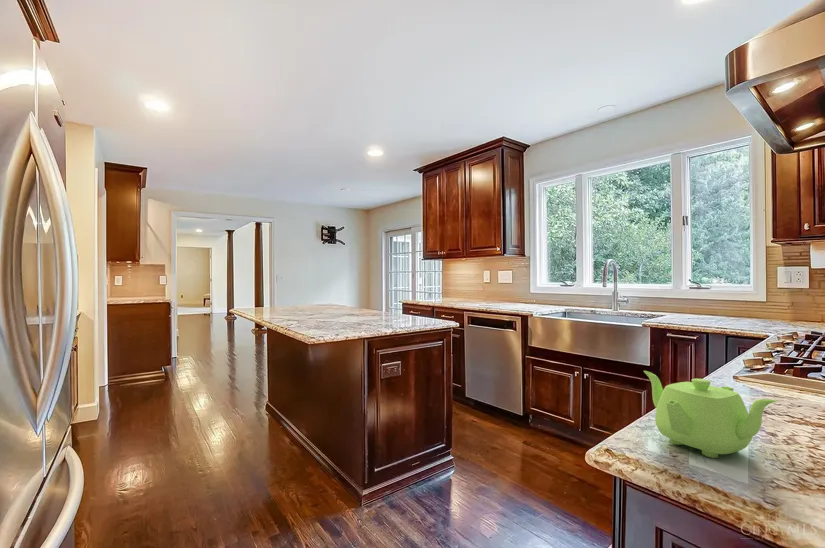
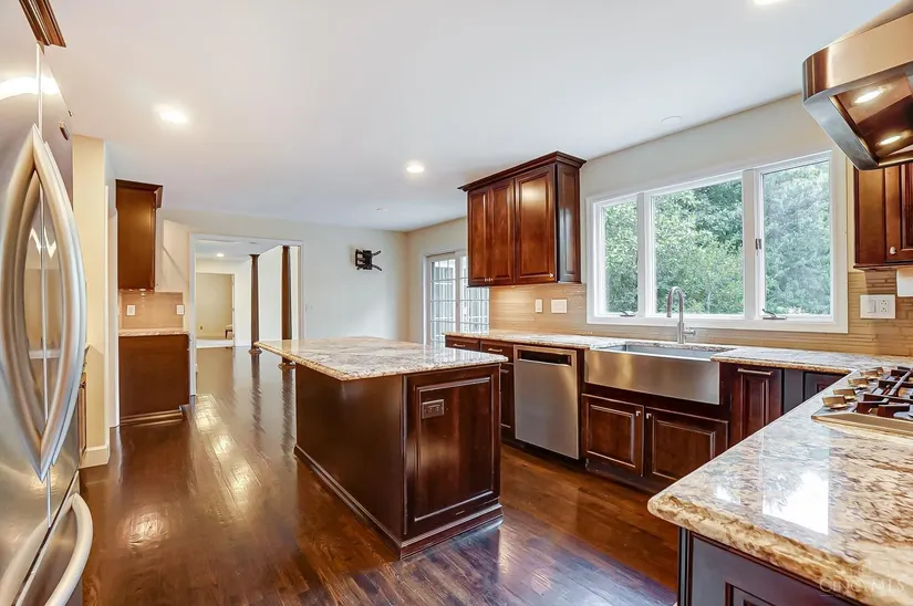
- teakettle [643,370,778,459]
